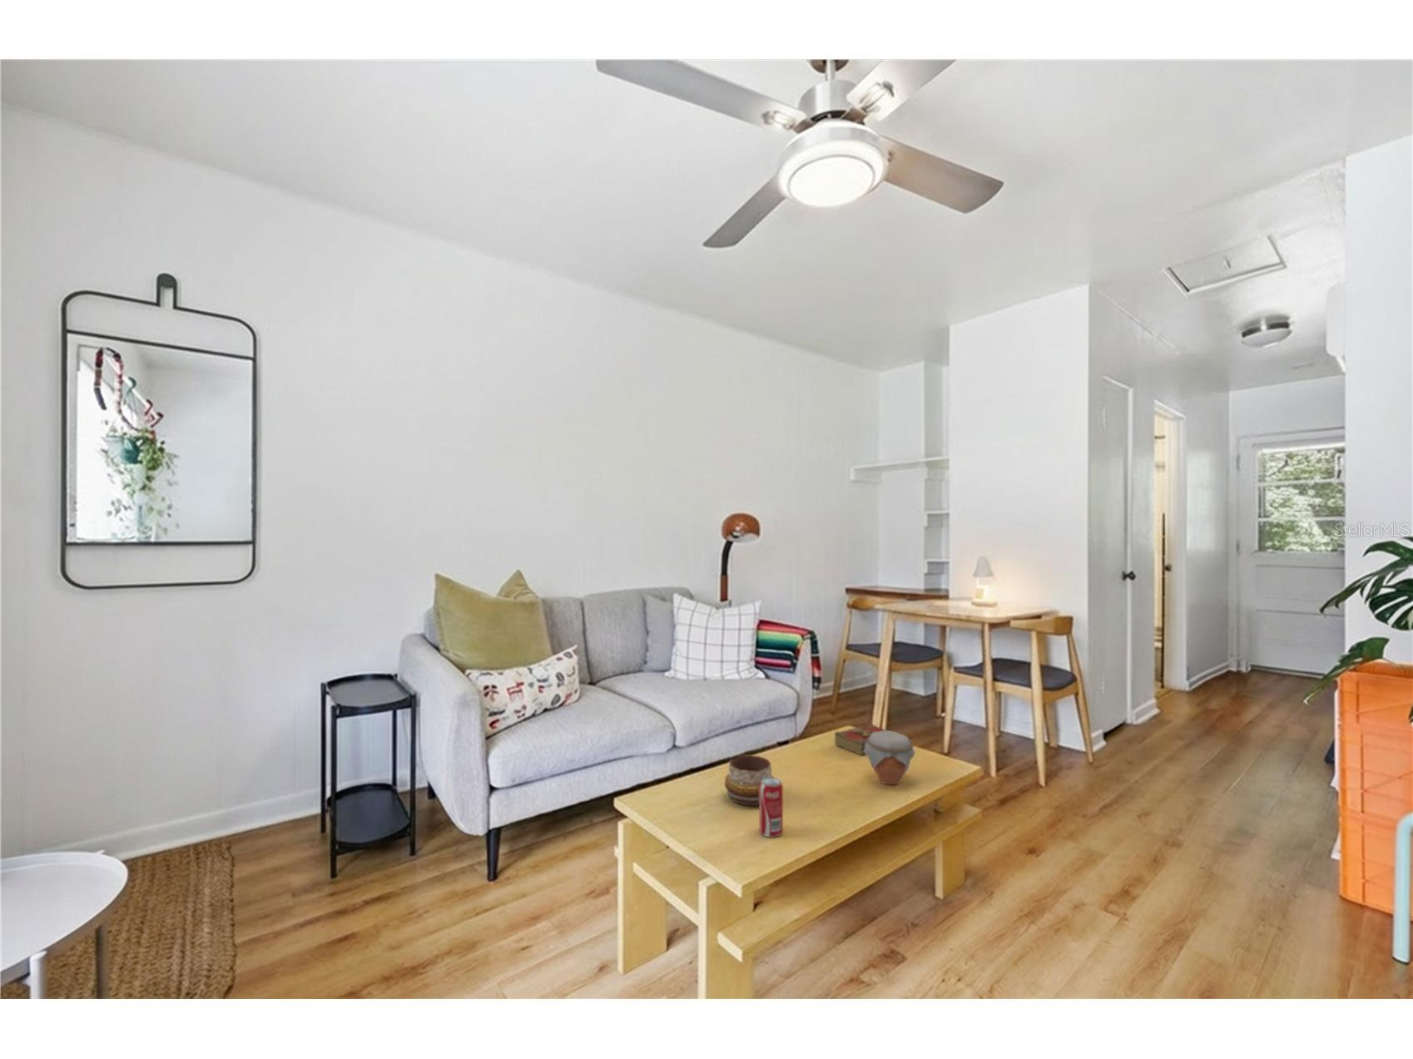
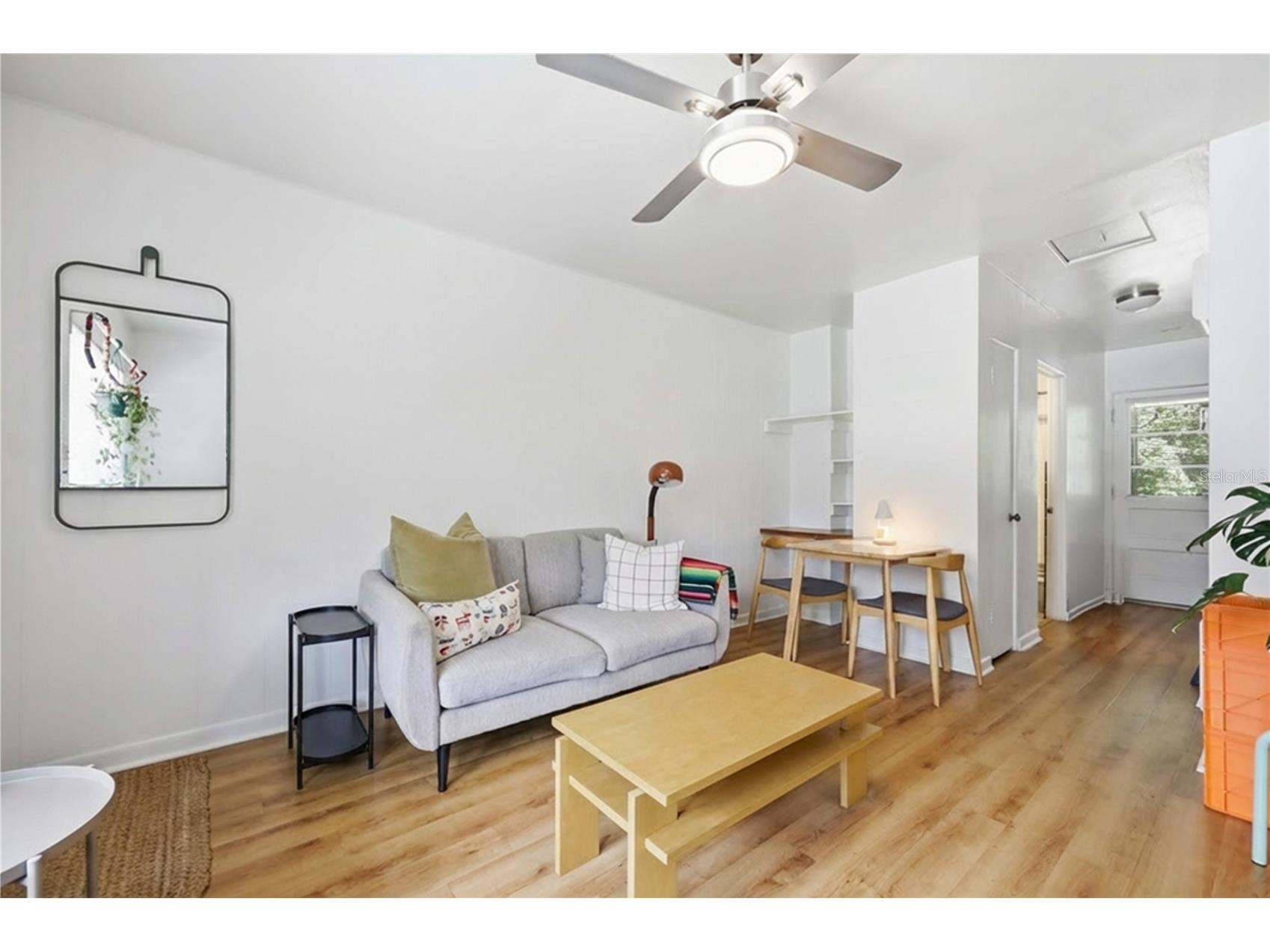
- beverage can [759,776,784,838]
- decorative bowl [724,754,774,806]
- book [833,722,896,756]
- jar [863,731,916,786]
